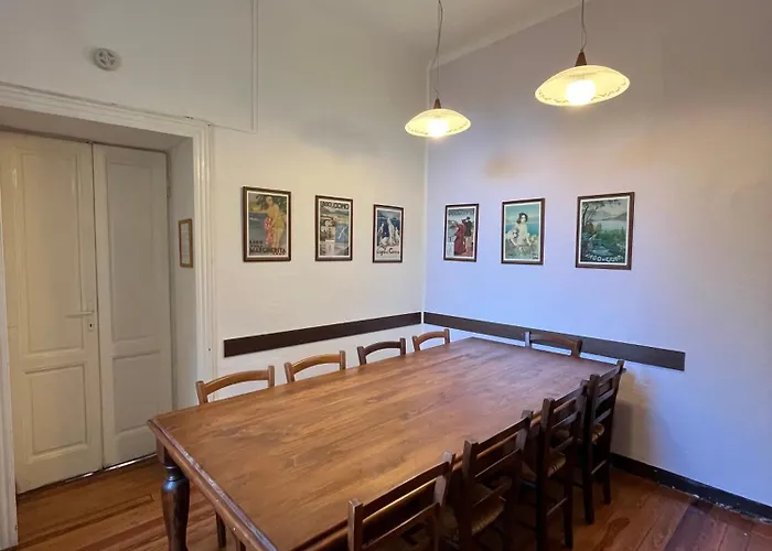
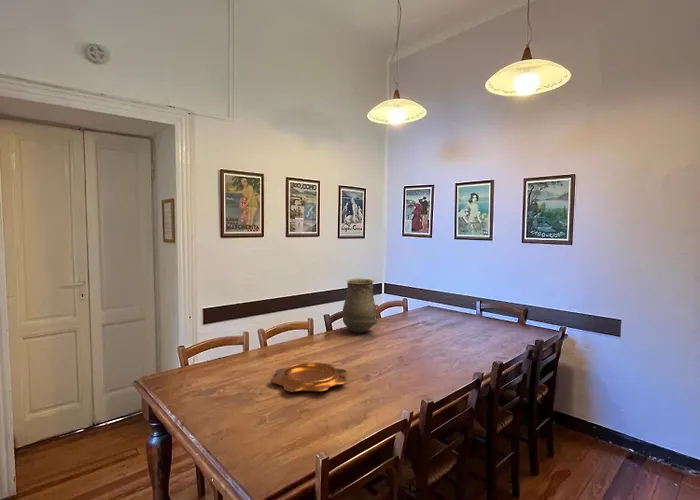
+ decorative bowl [269,361,348,393]
+ vase [342,277,378,334]
